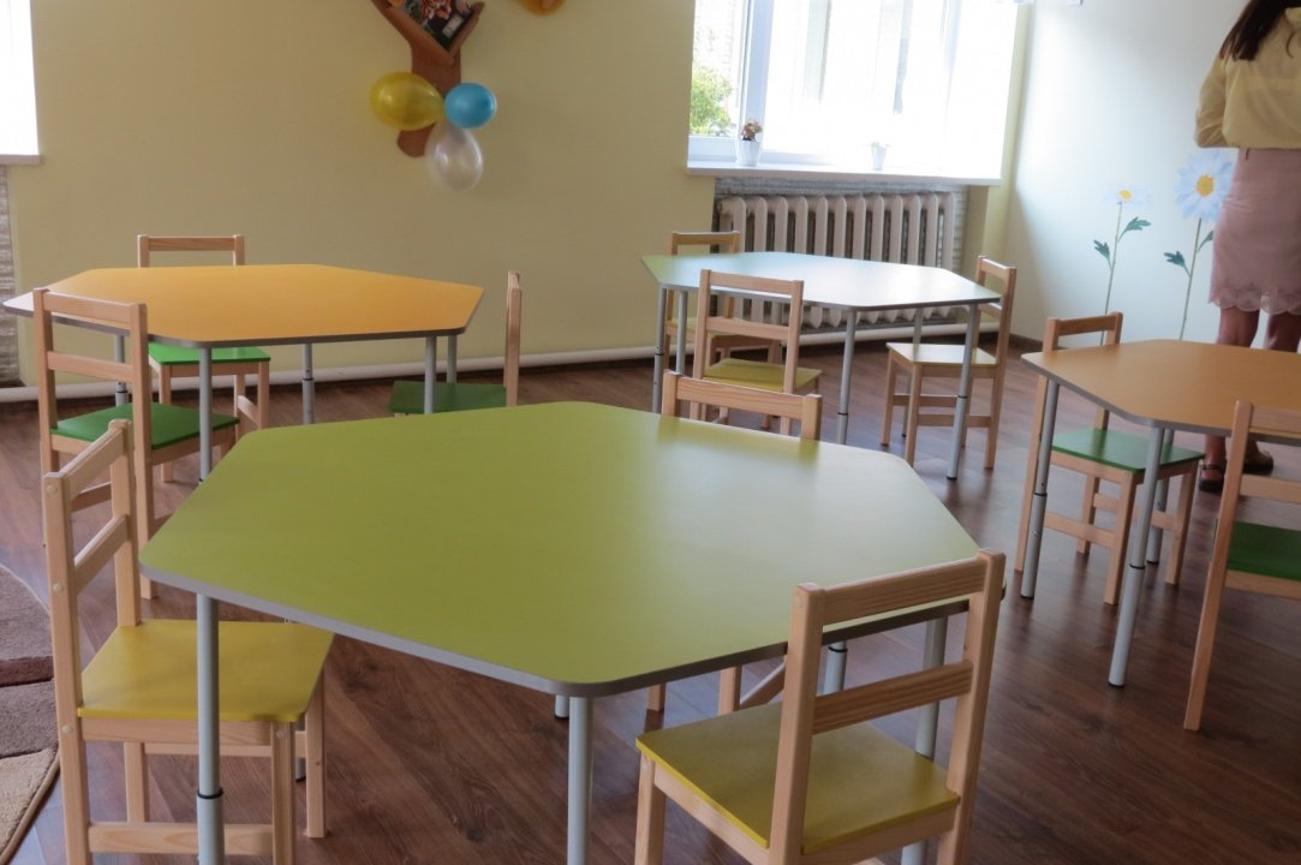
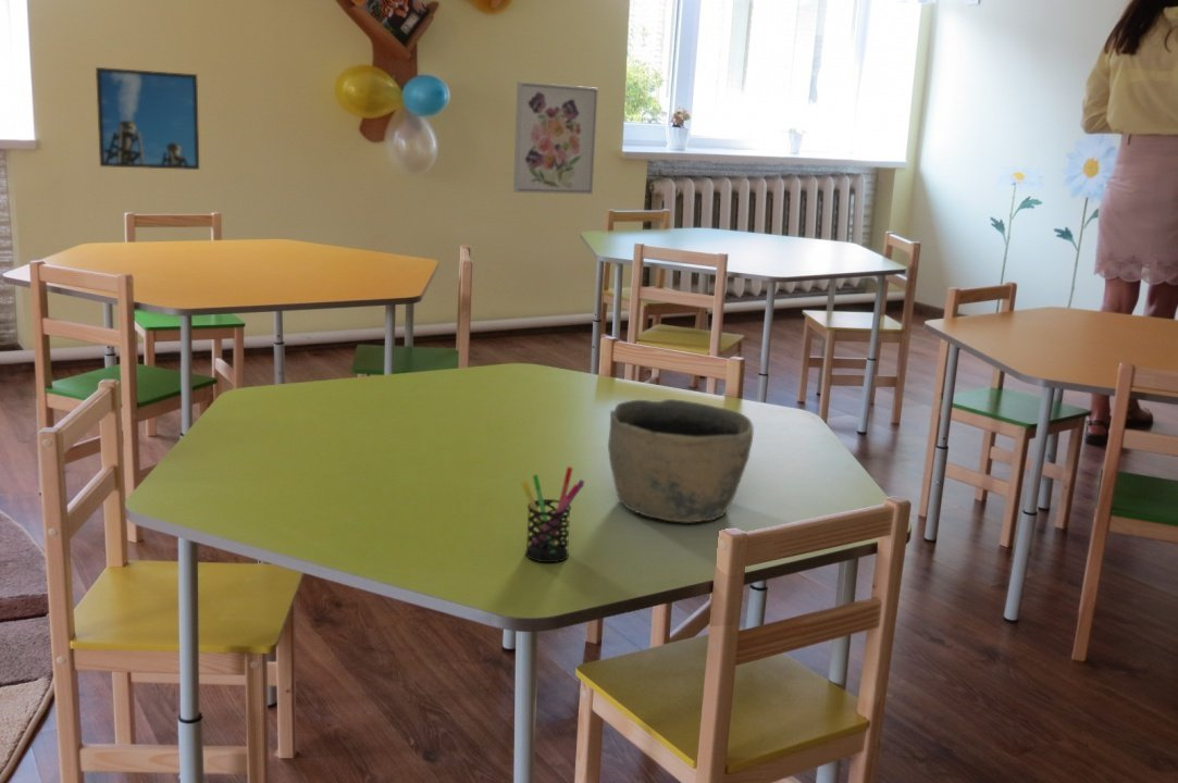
+ bowl [607,398,755,524]
+ wall art [512,80,599,196]
+ pen holder [520,465,585,563]
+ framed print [95,66,200,171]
